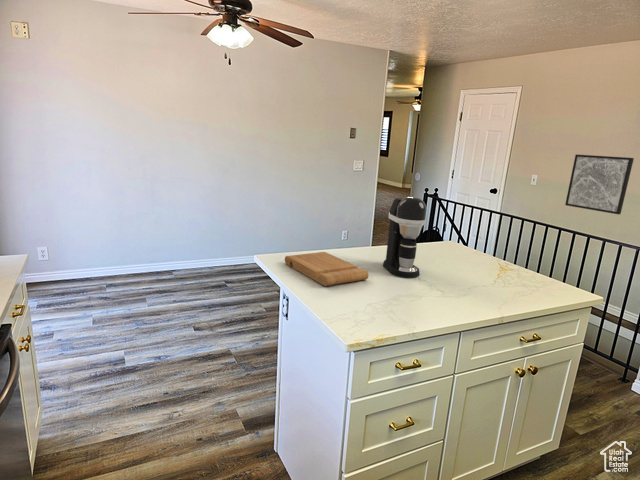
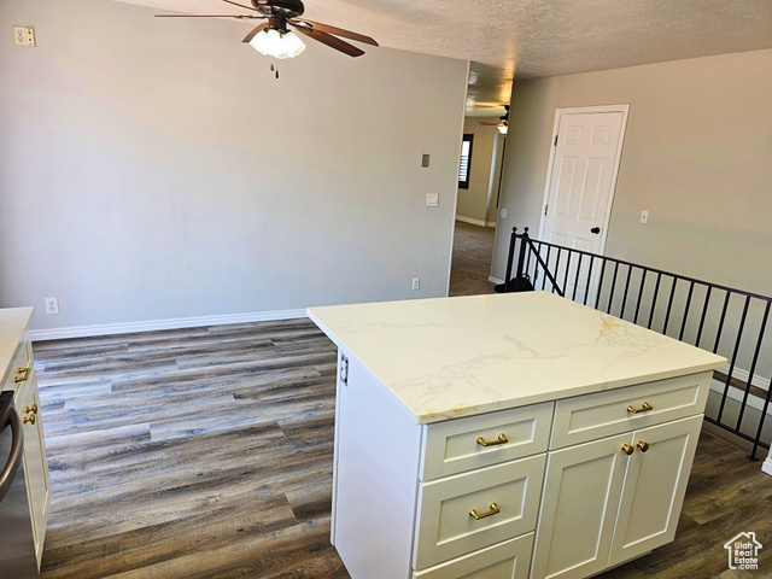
- coffee maker [382,196,428,279]
- wall art [564,154,635,215]
- cutting board [284,251,369,287]
